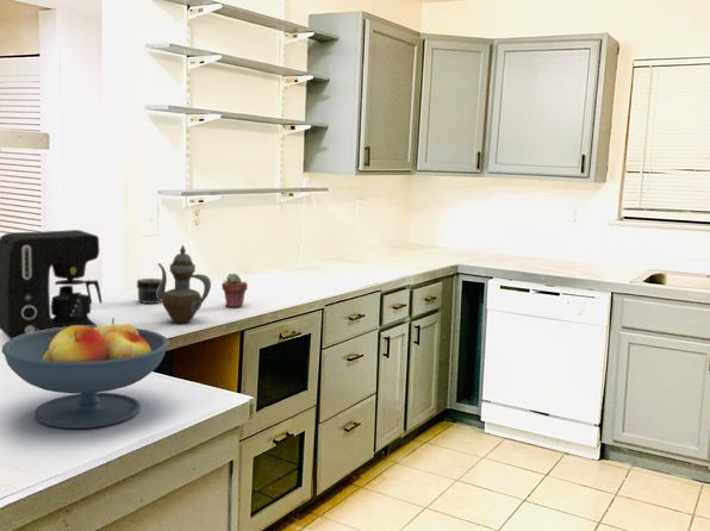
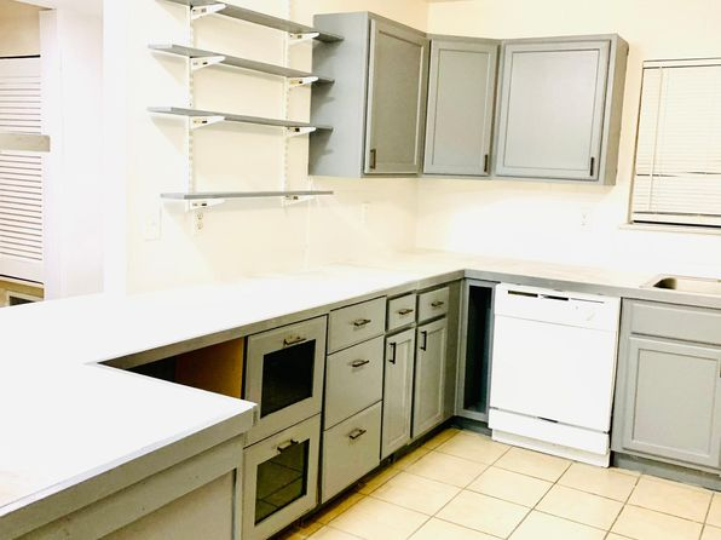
- fruit bowl [0,317,170,430]
- jar [136,277,162,305]
- coffee maker [0,229,102,341]
- potted succulent [220,271,249,308]
- teapot [157,244,212,324]
